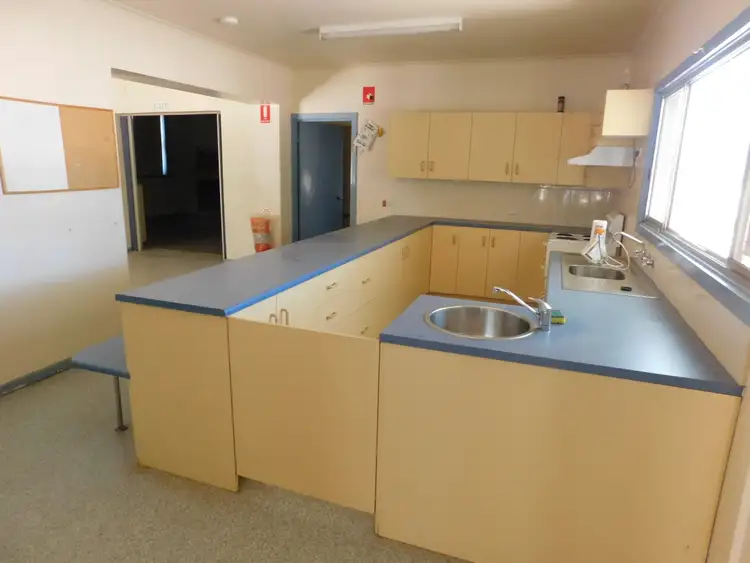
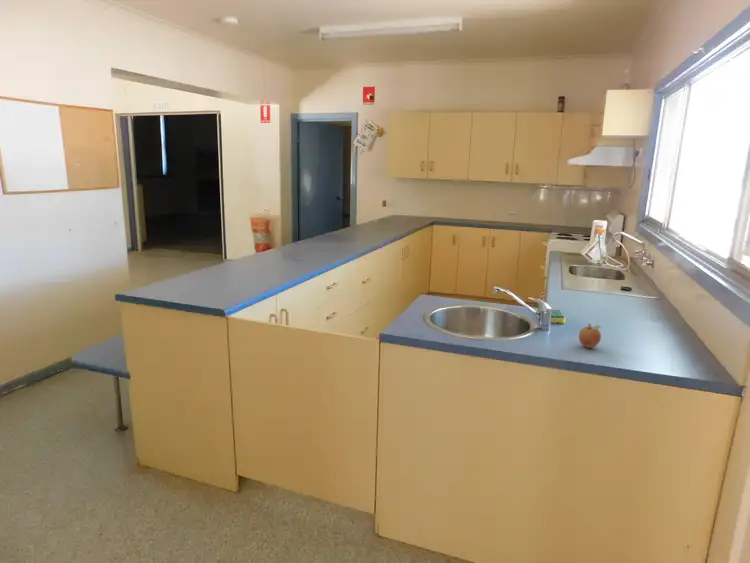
+ fruit [578,323,603,349]
